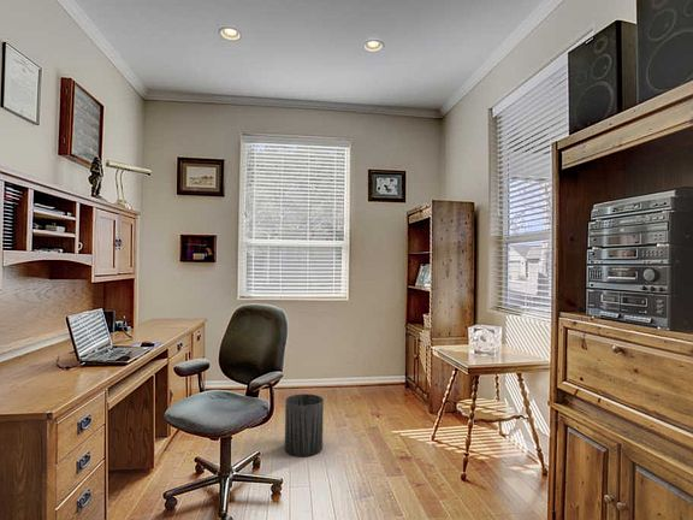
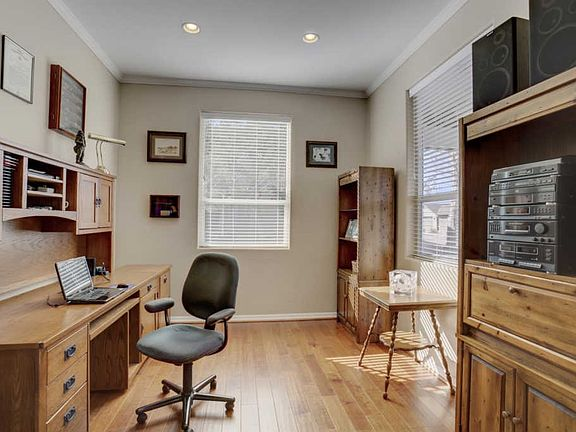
- trash can [284,392,325,457]
